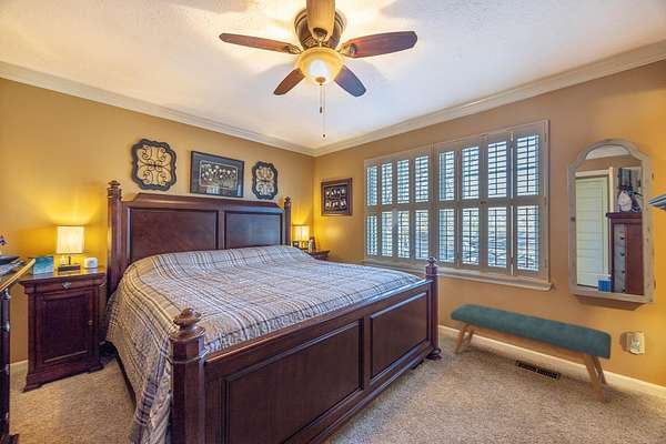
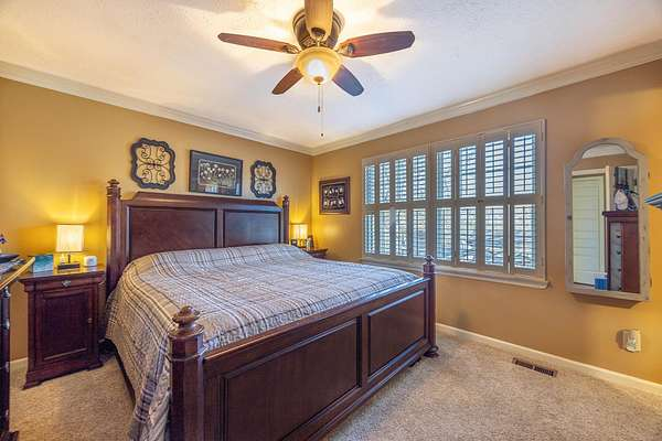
- bench [450,303,613,404]
